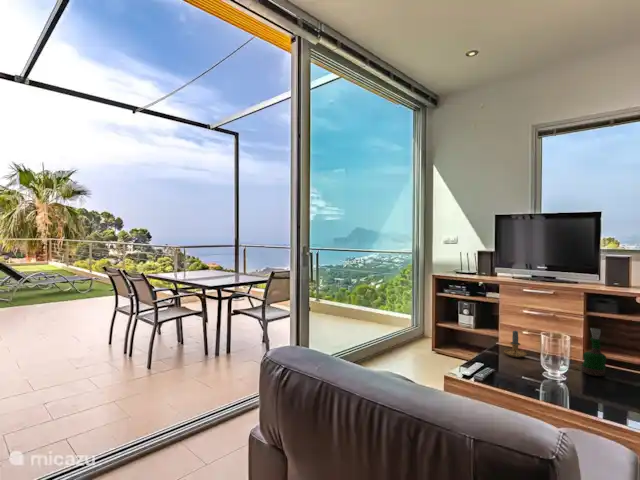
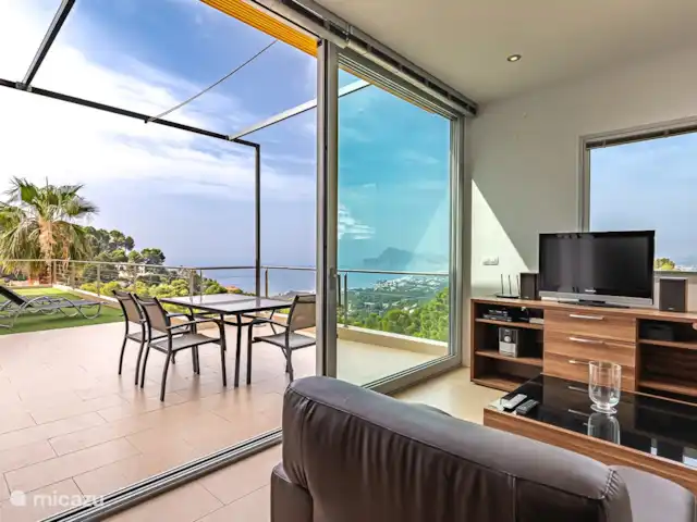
- candle [503,330,528,358]
- grog bottle [580,327,607,377]
